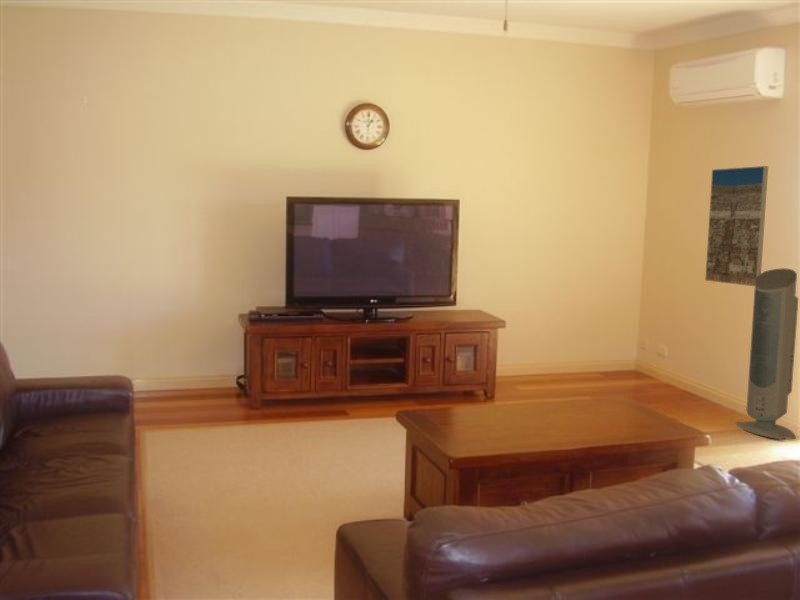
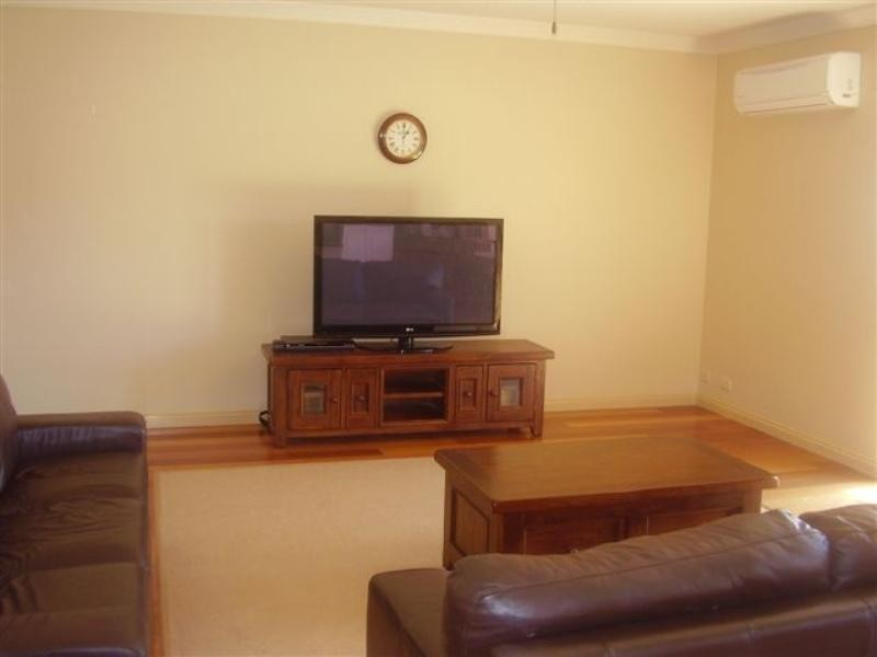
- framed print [704,165,769,287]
- air purifier [735,267,799,441]
